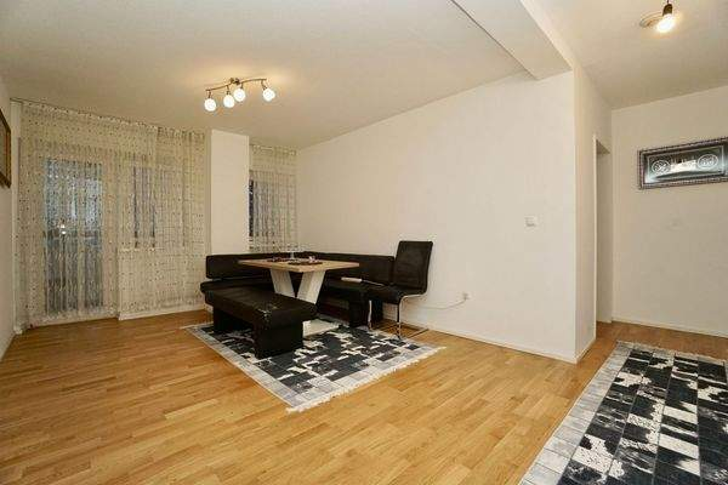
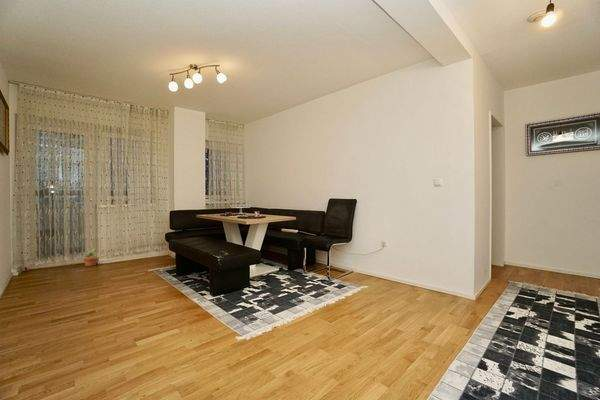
+ potted plant [79,247,100,267]
